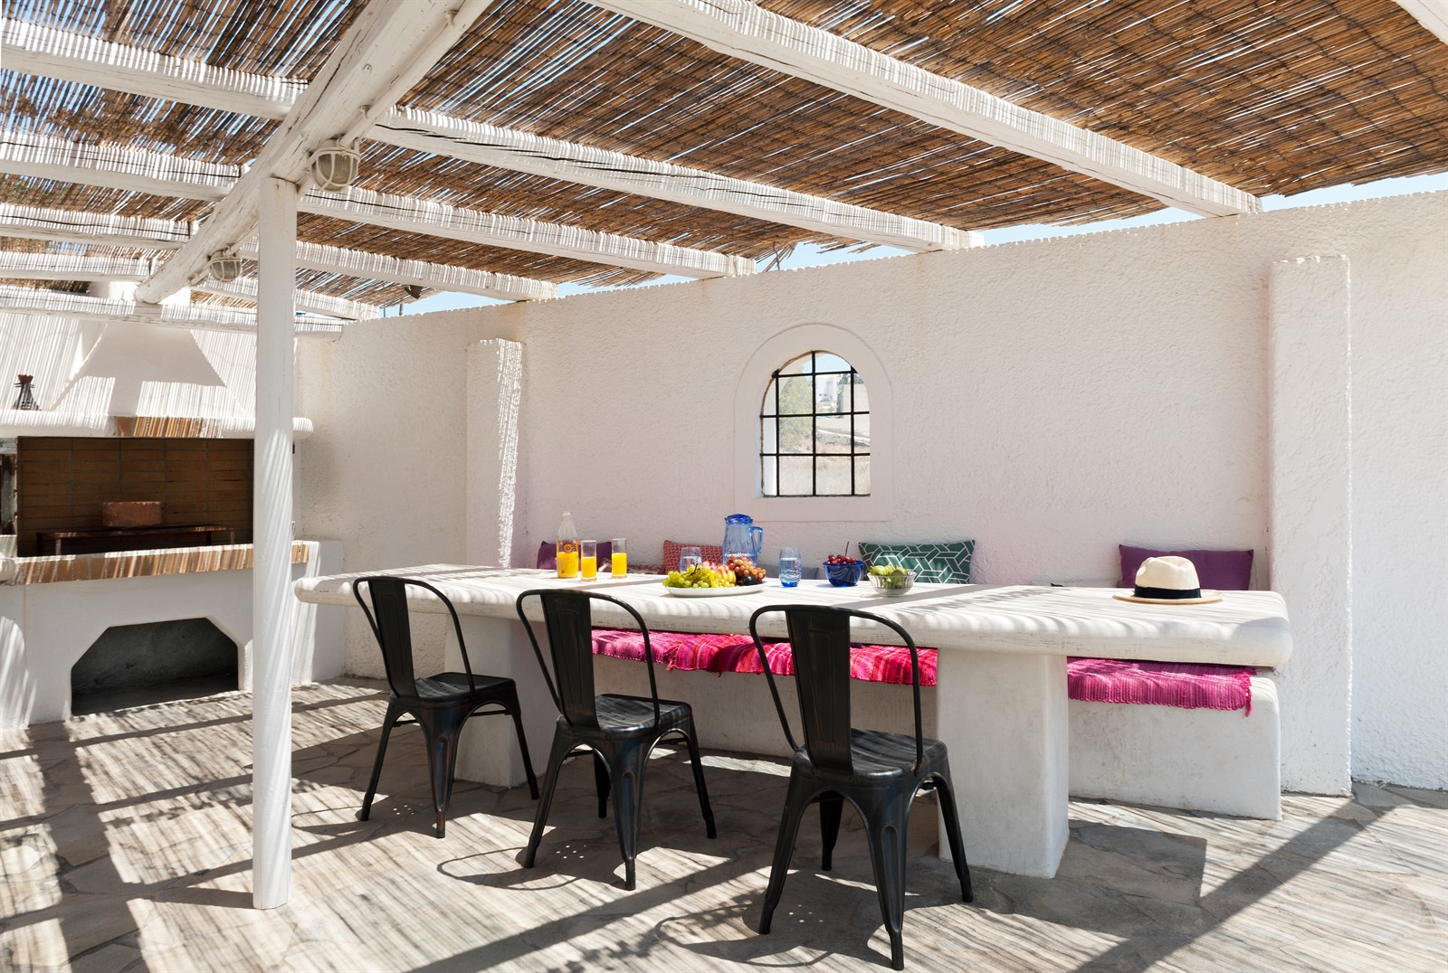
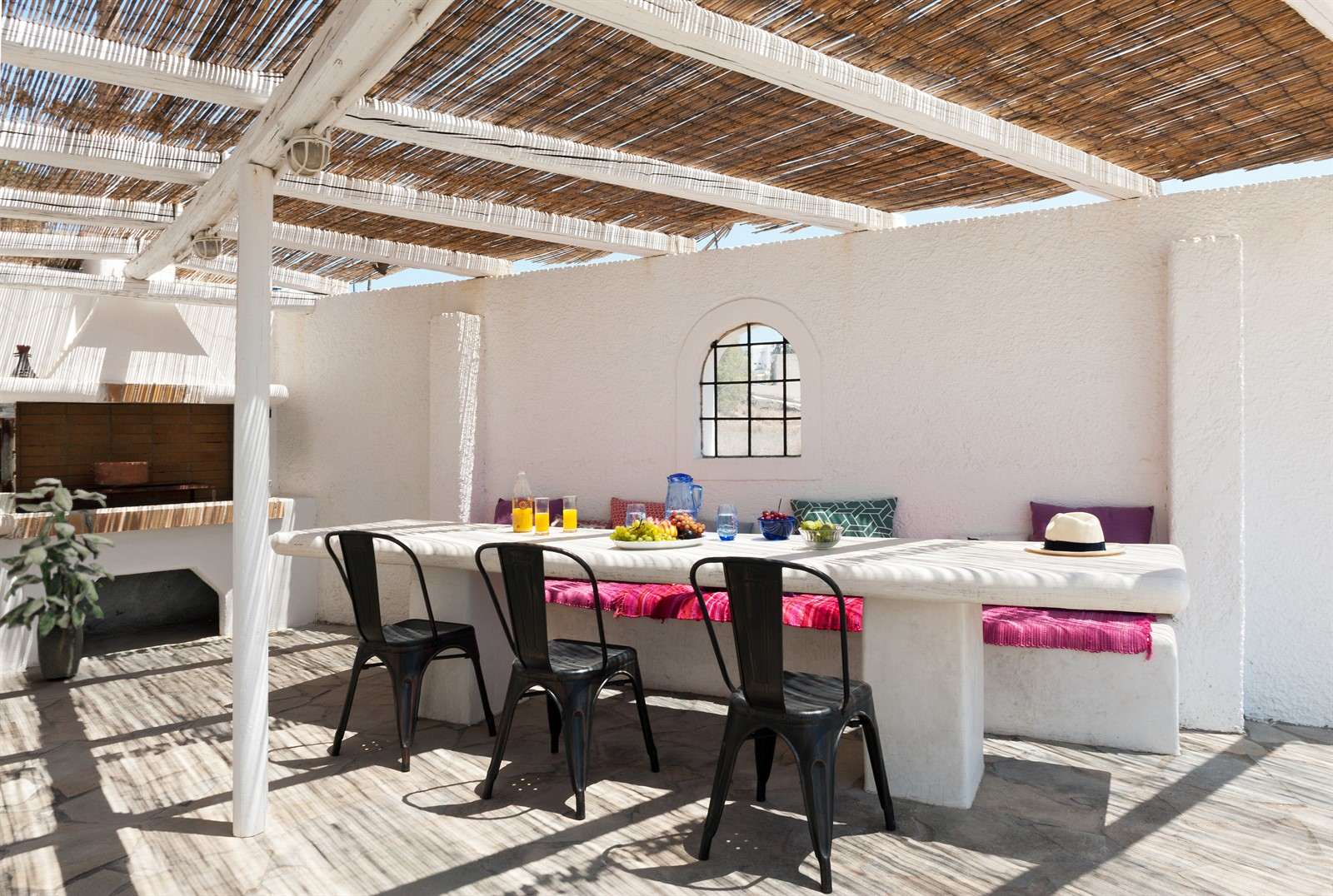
+ indoor plant [0,477,117,679]
